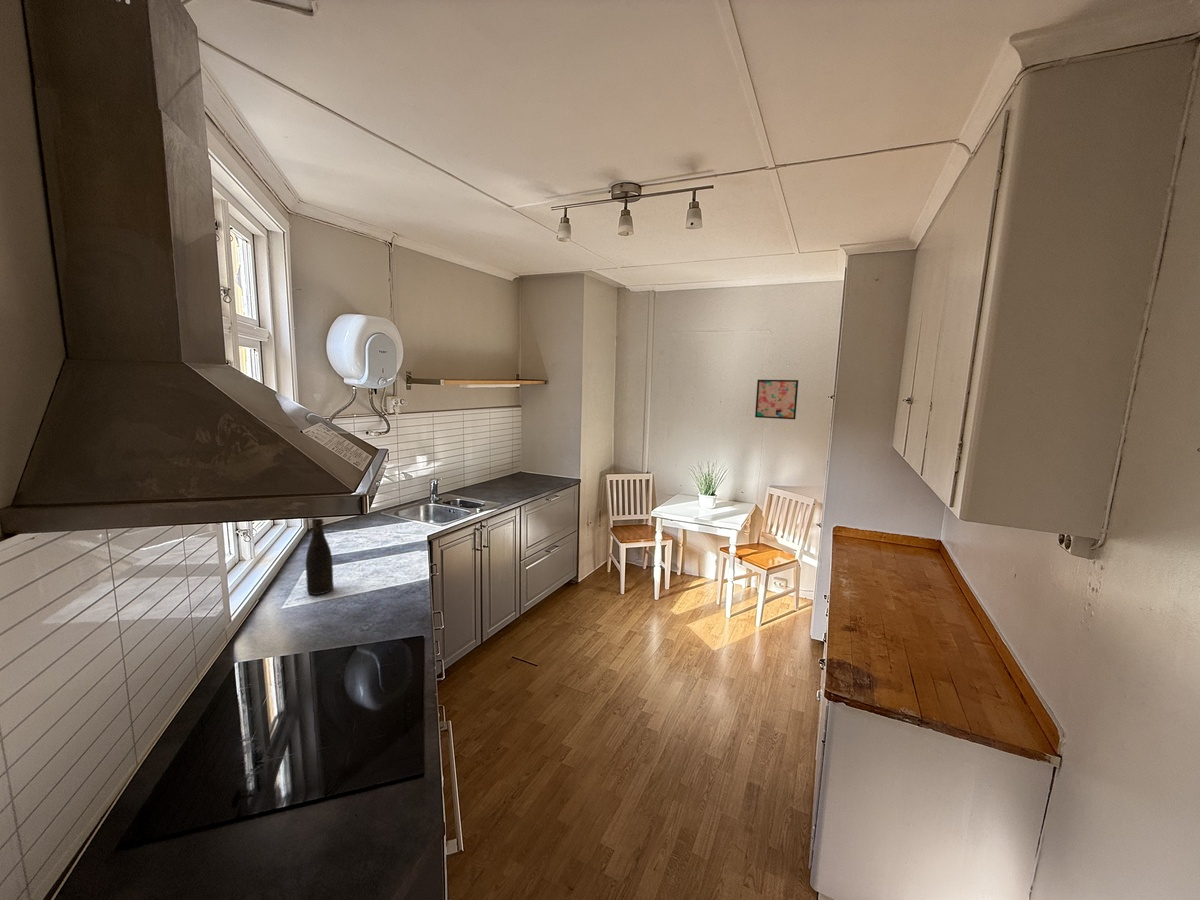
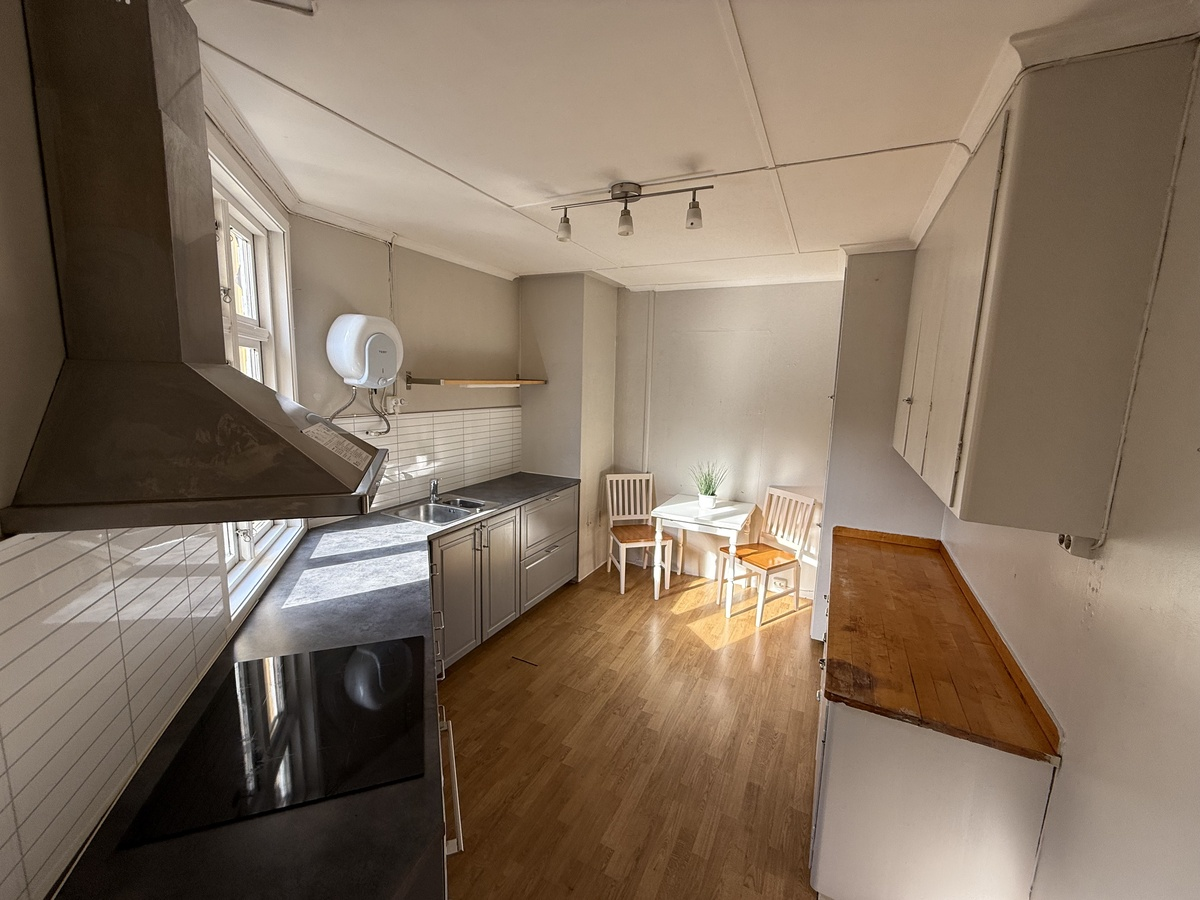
- wall art [754,379,799,420]
- bottle [305,518,334,596]
